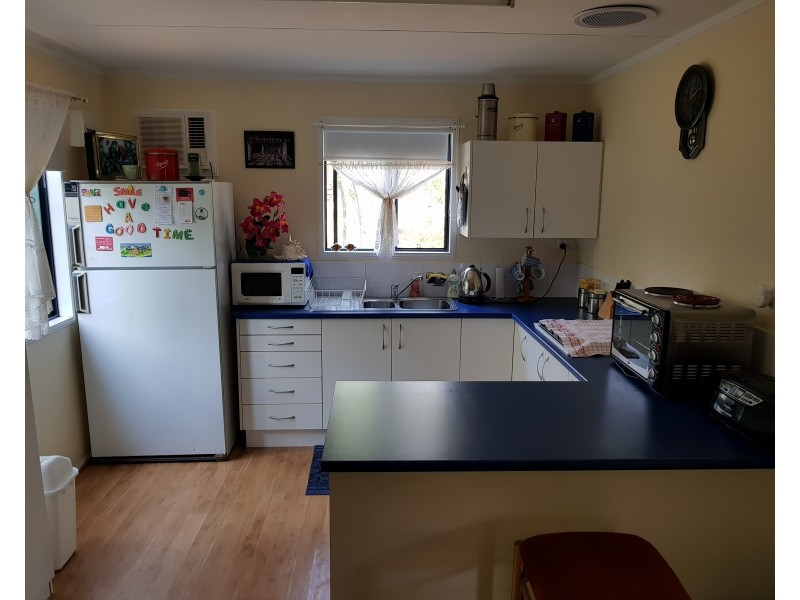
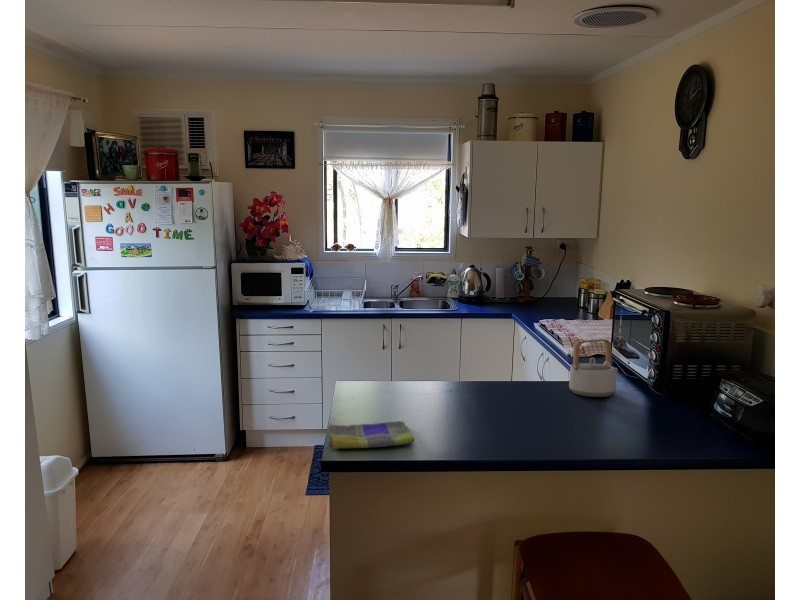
+ dish towel [326,420,415,450]
+ teapot [568,338,619,398]
